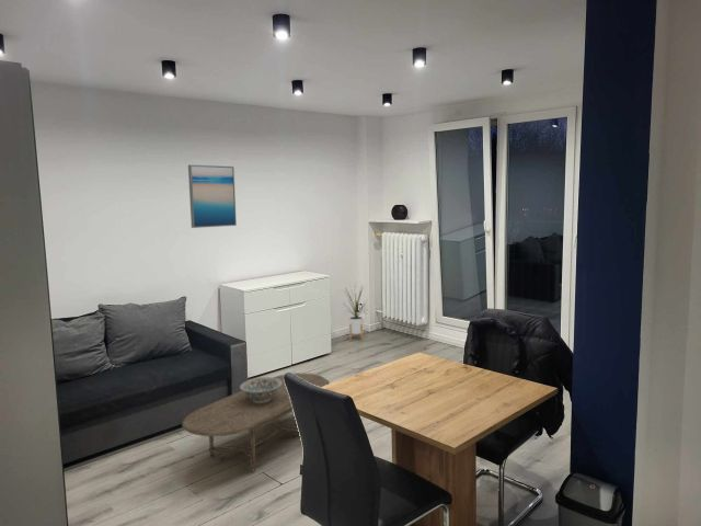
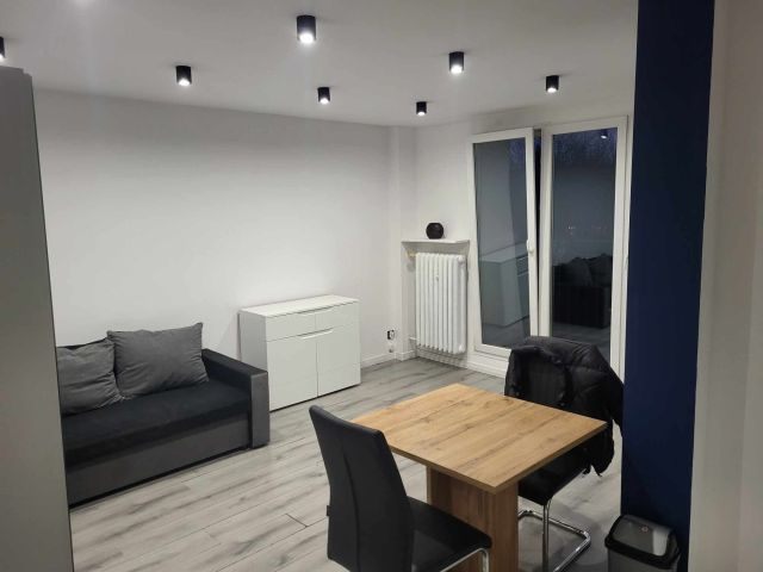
- wall art [187,163,238,229]
- decorative bowl [239,376,281,403]
- coffee table [181,373,331,472]
- house plant [342,284,369,342]
